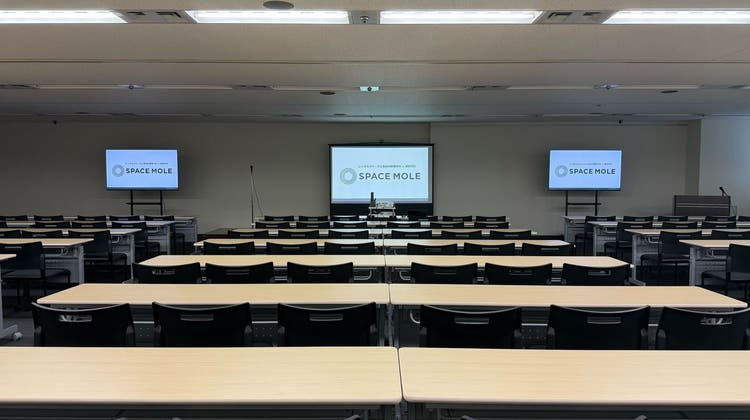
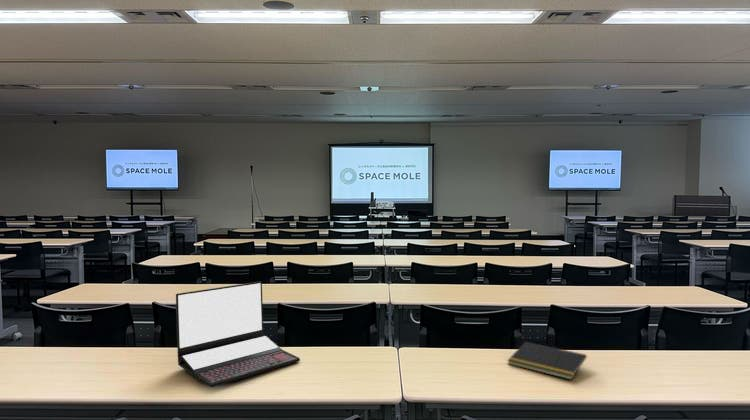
+ notepad [506,341,588,381]
+ laptop [175,281,301,388]
